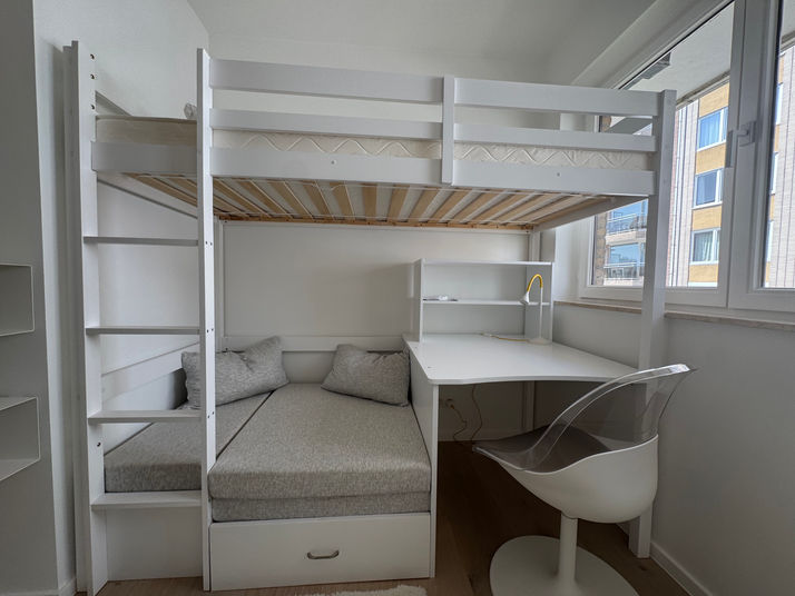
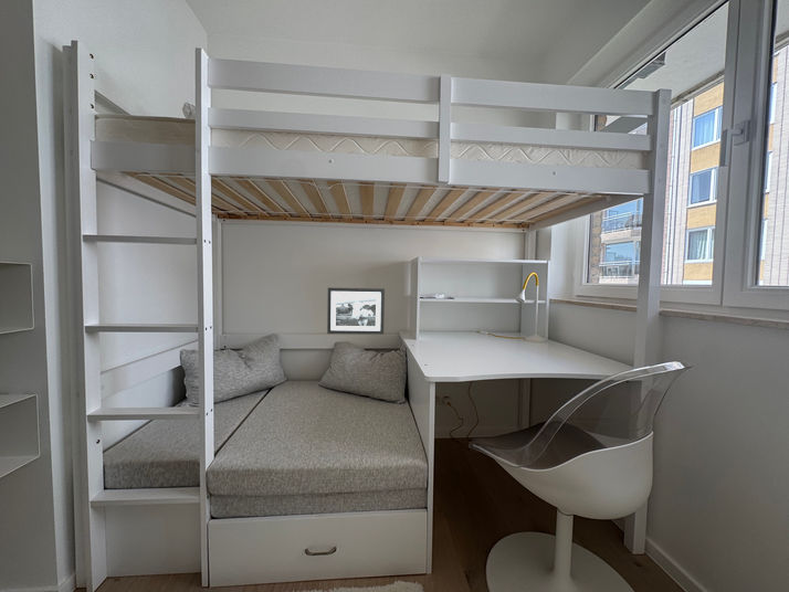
+ picture frame [326,287,386,336]
